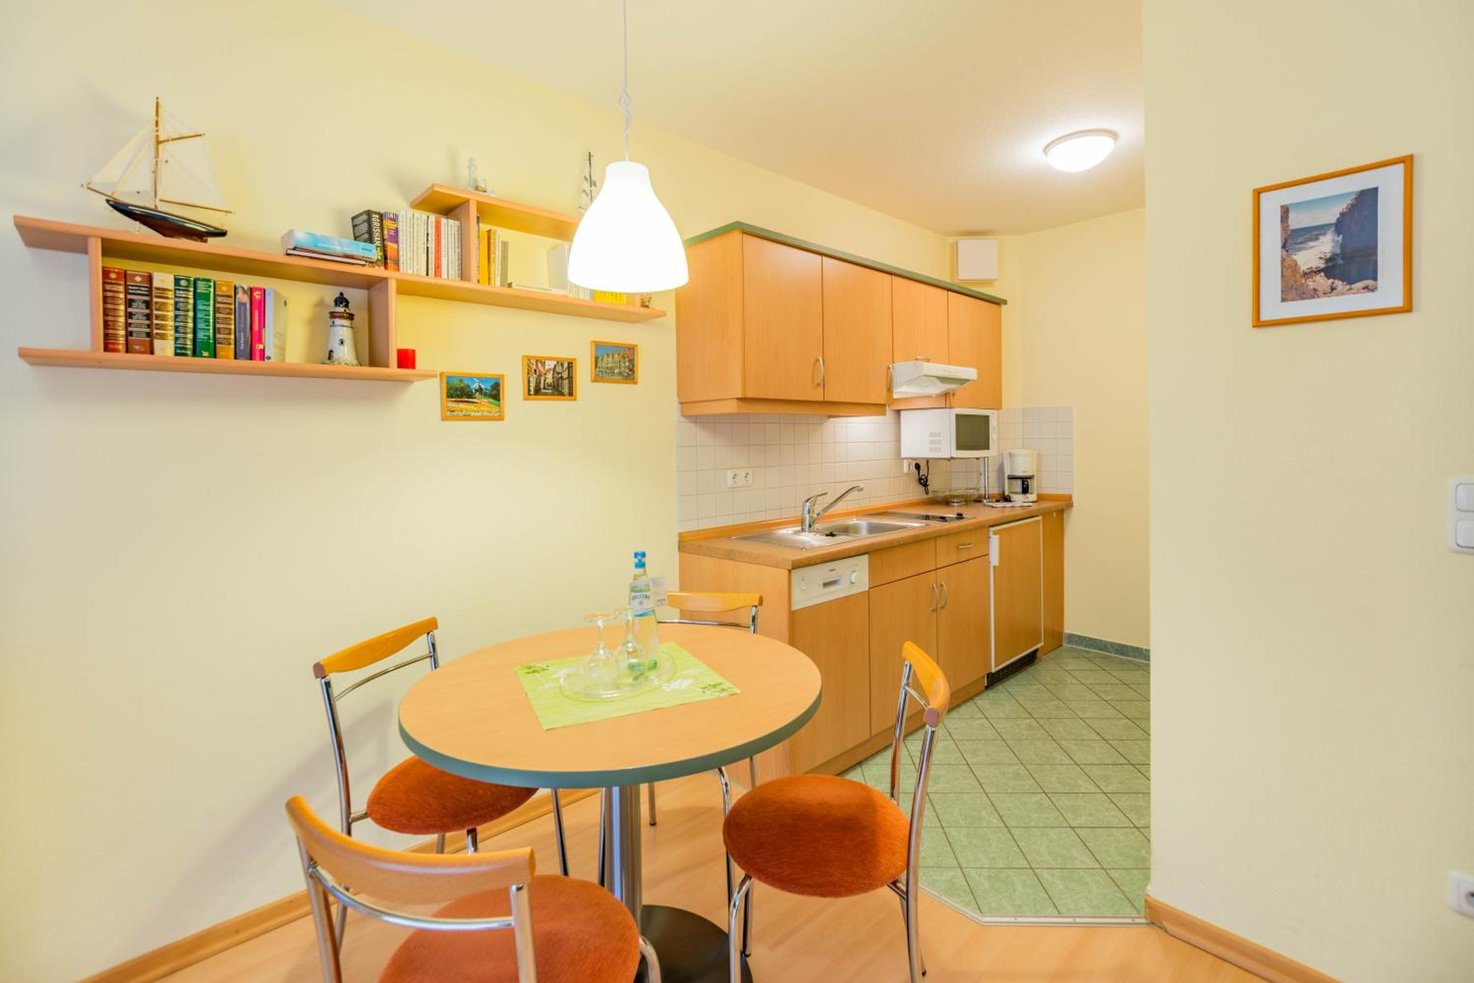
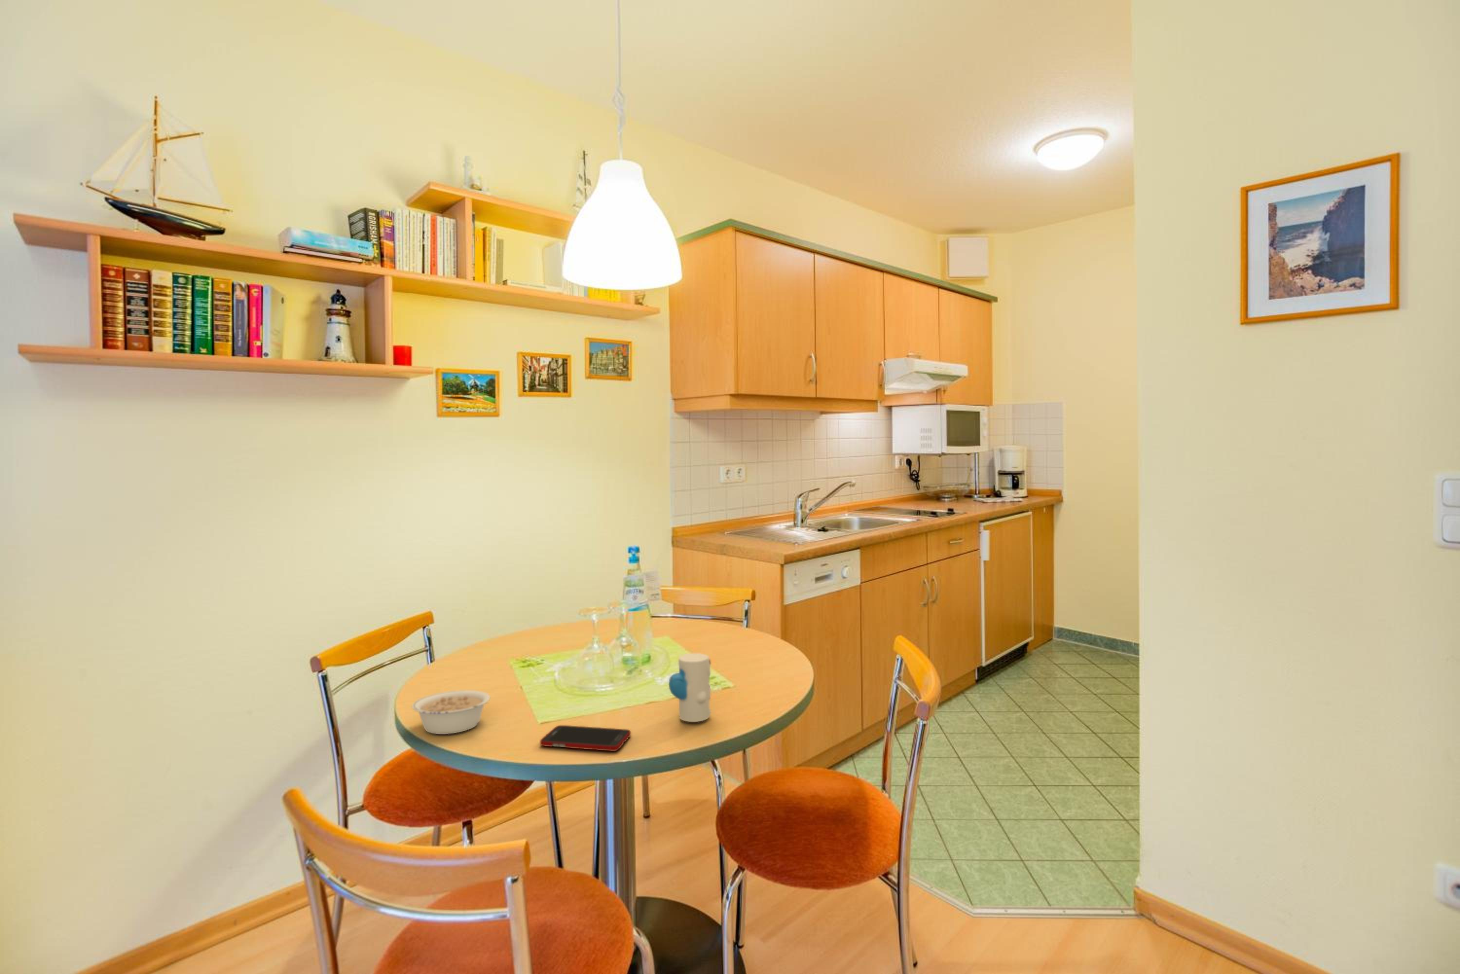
+ toy [669,653,711,723]
+ legume [411,690,490,735]
+ cell phone [539,725,632,751]
